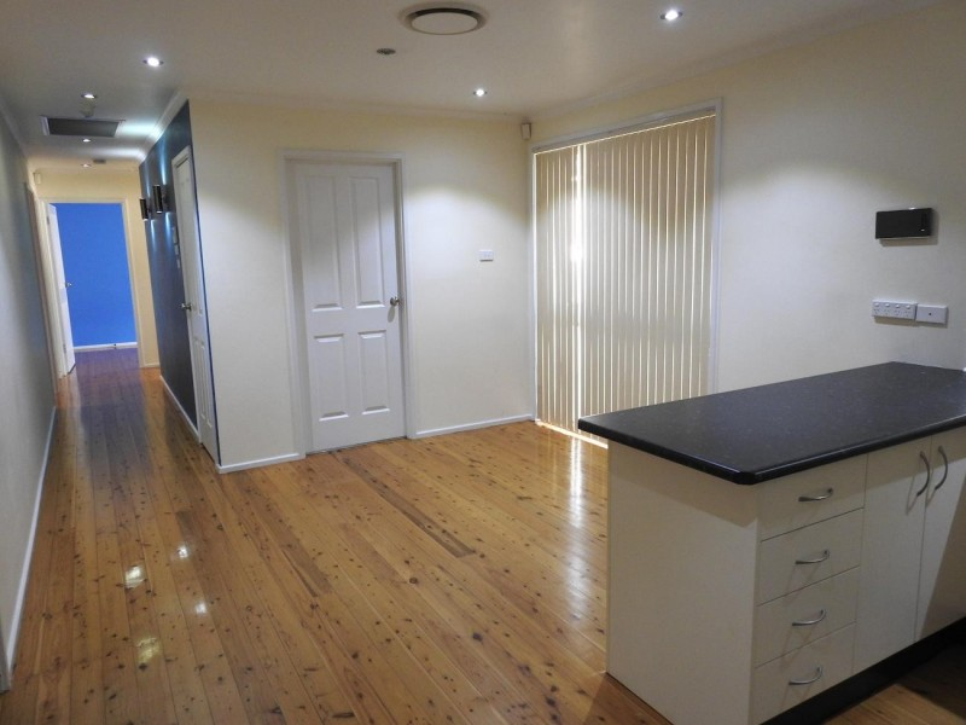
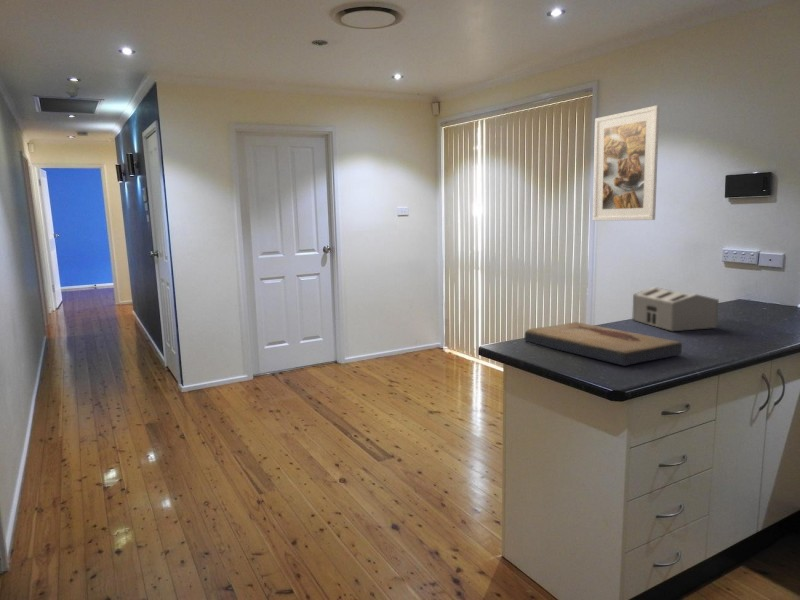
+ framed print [592,104,660,222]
+ fish fossil [524,321,683,367]
+ toaster [631,286,720,332]
